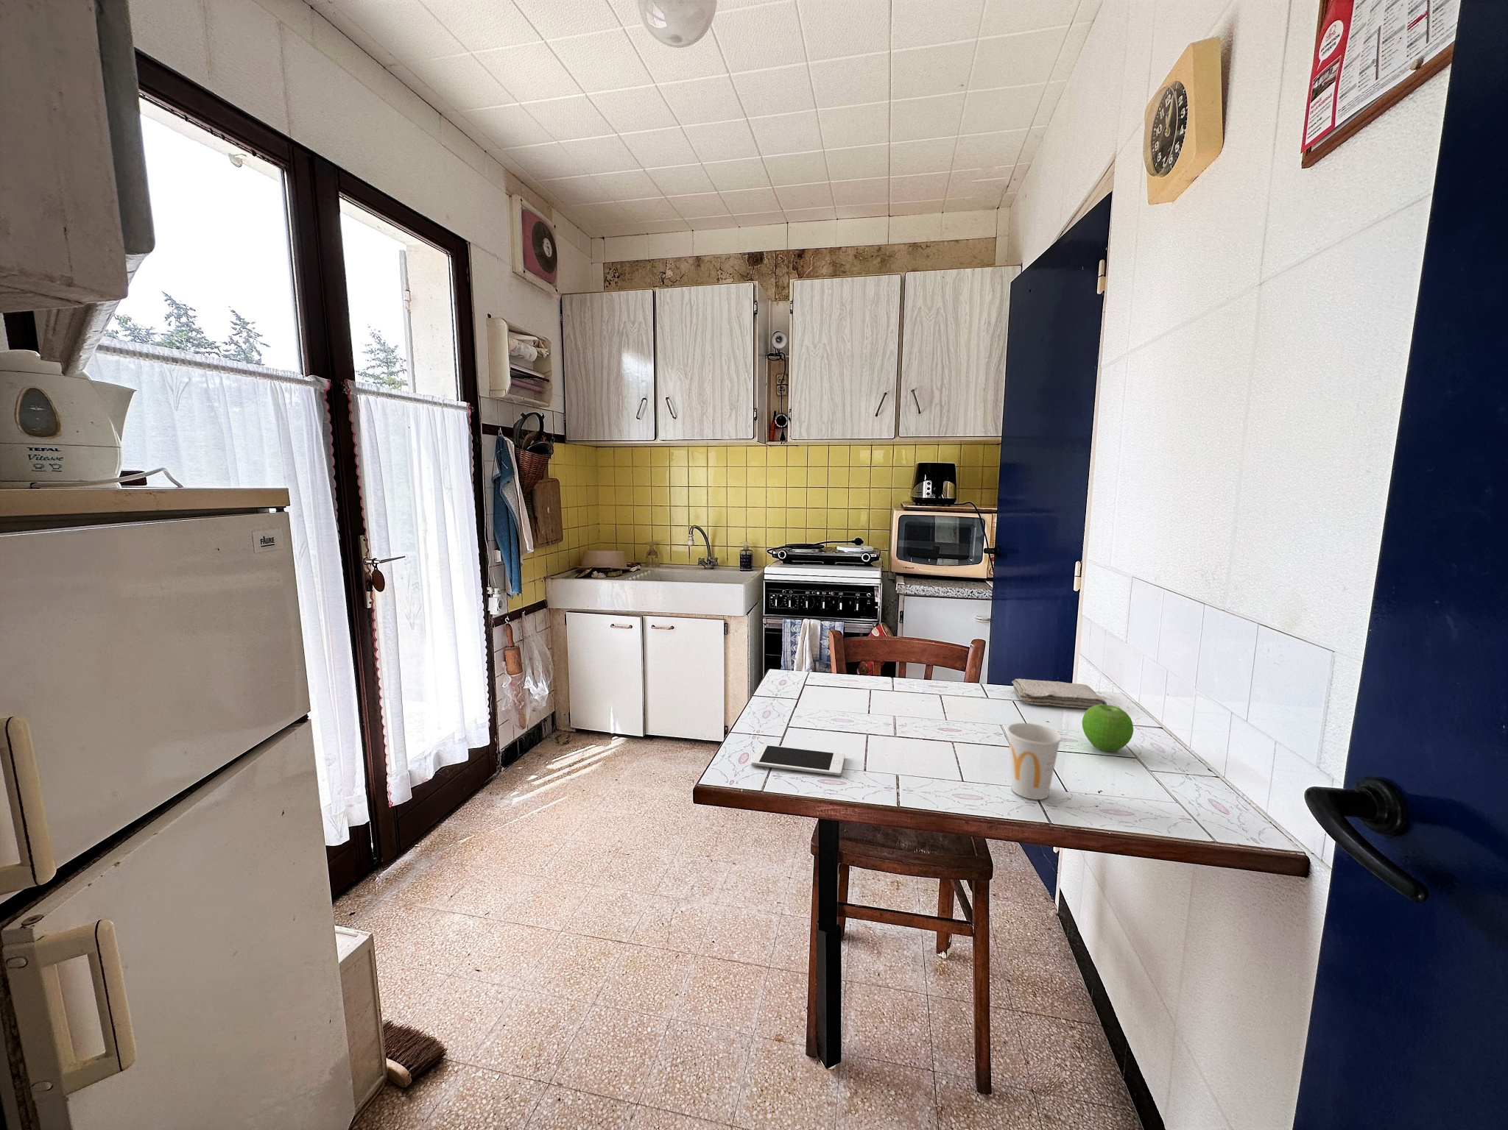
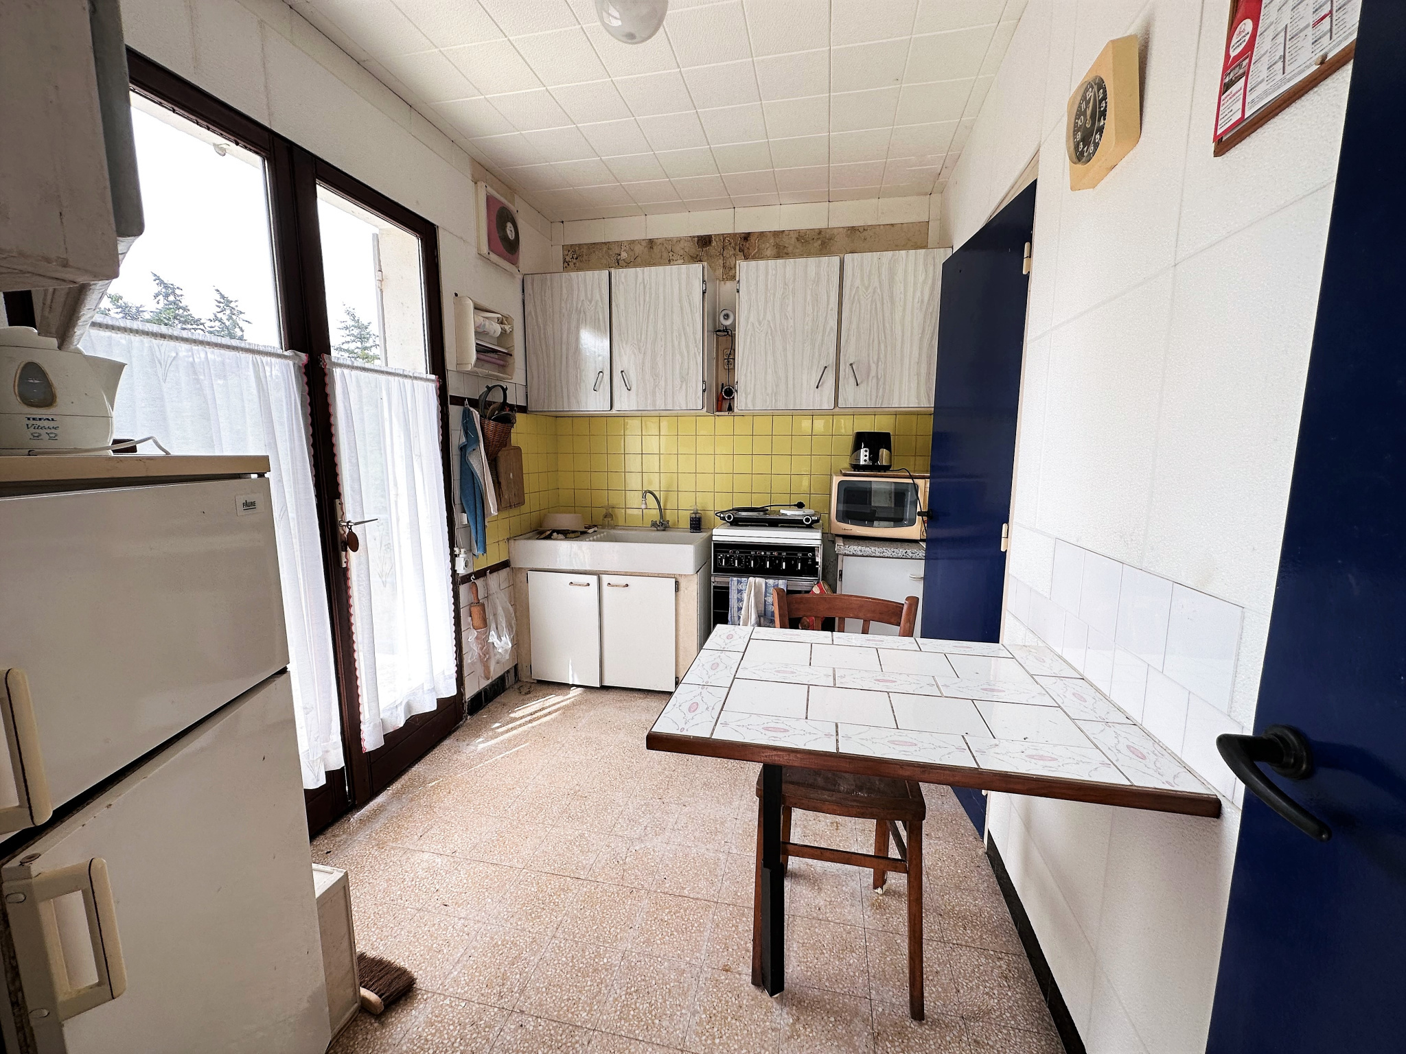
- cup [1007,723,1063,800]
- cell phone [750,744,845,776]
- washcloth [1010,678,1108,709]
- fruit [1082,704,1134,753]
